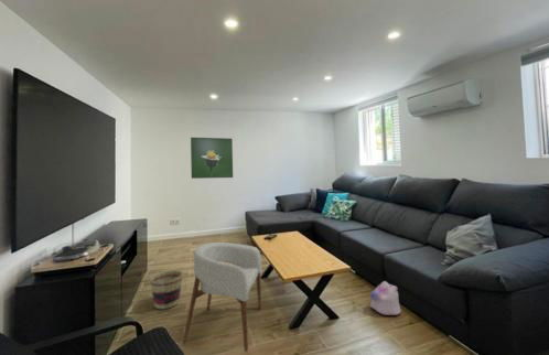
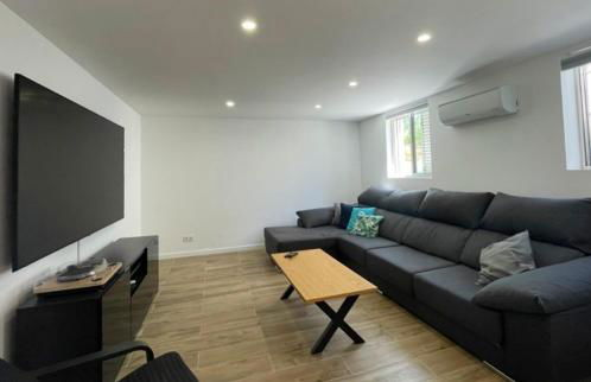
- armchair [182,241,262,353]
- basket [149,269,184,310]
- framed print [190,137,234,180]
- plush toy [369,280,402,316]
